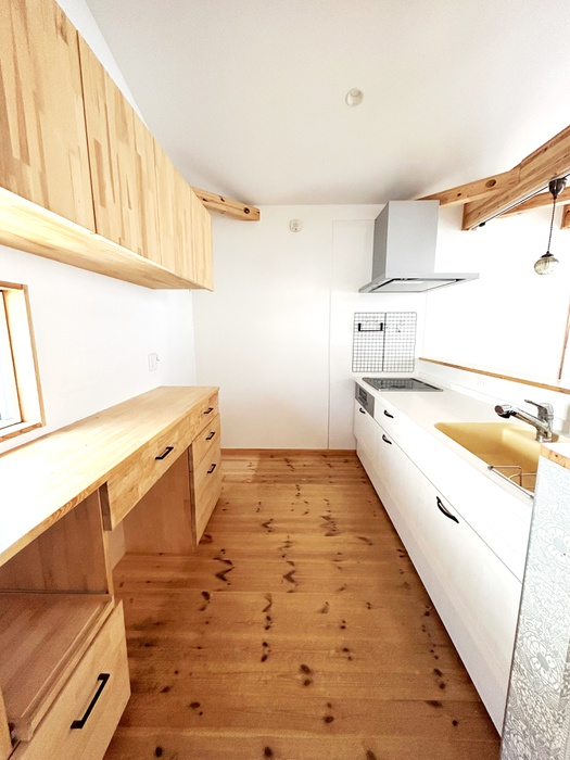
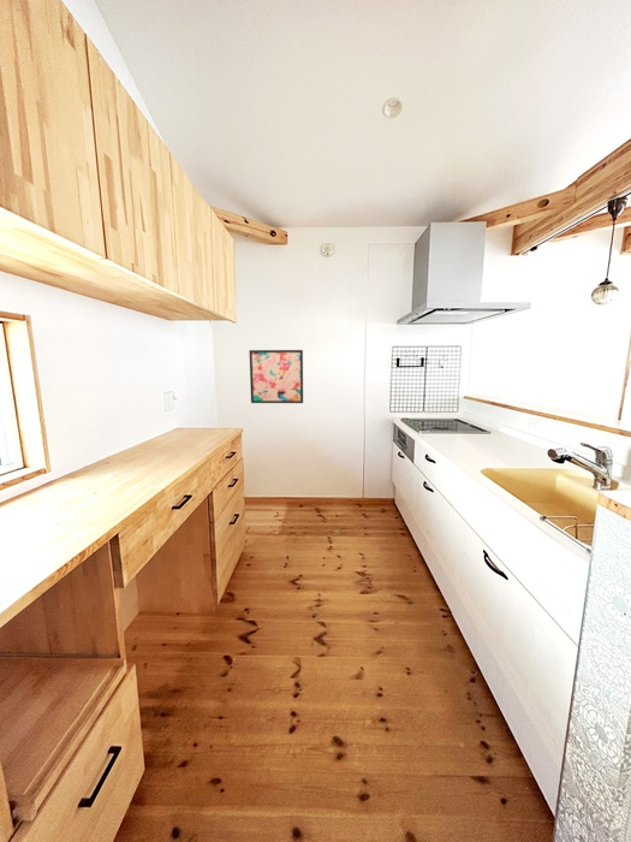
+ wall art [248,349,304,404]
